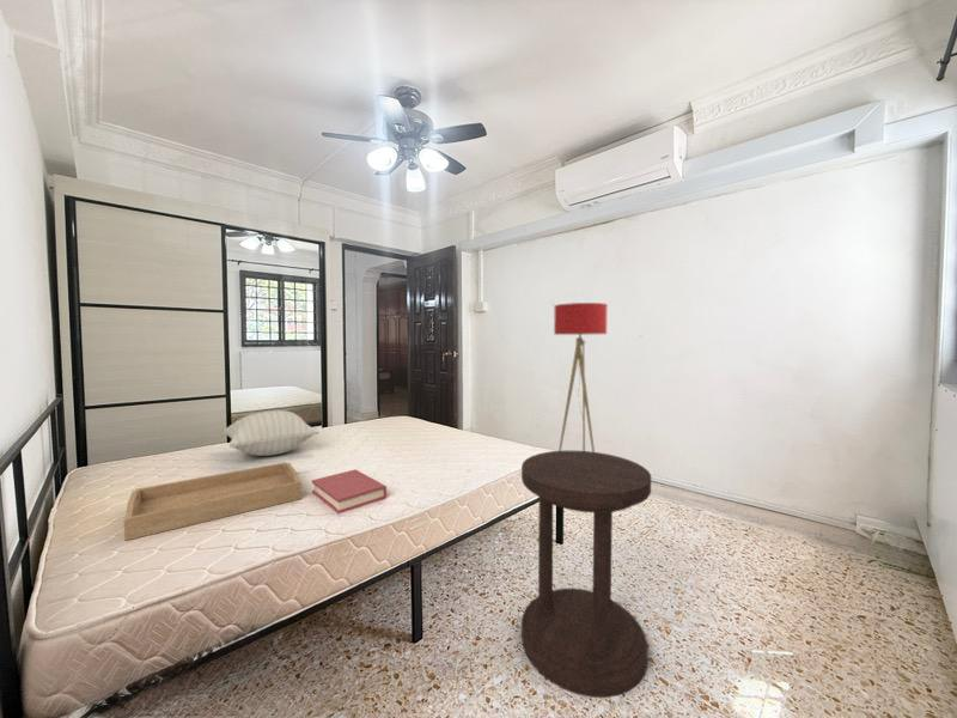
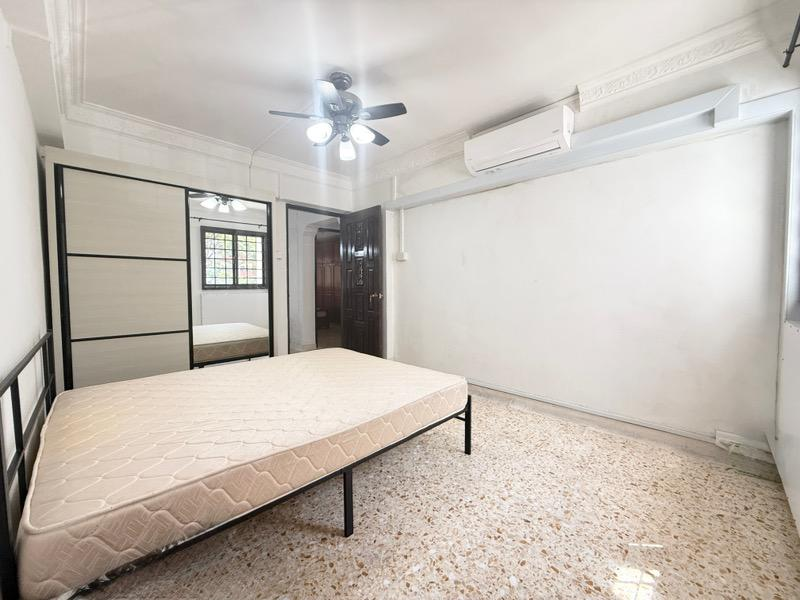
- side table [520,450,652,699]
- floor lamp [553,302,609,452]
- hardback book [311,468,388,515]
- serving tray [123,461,303,542]
- pillow [223,409,321,457]
